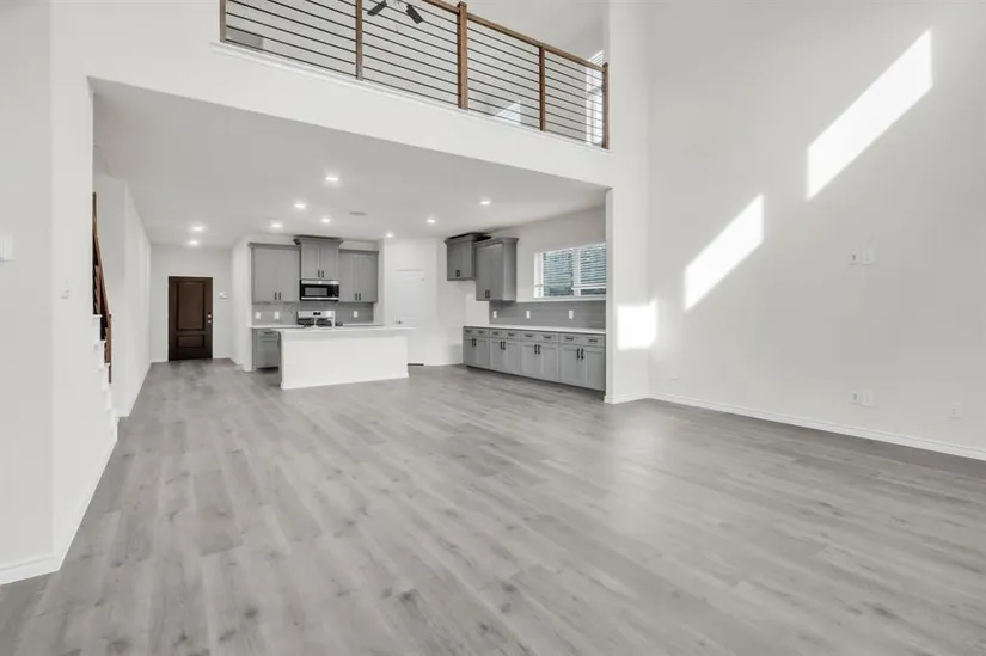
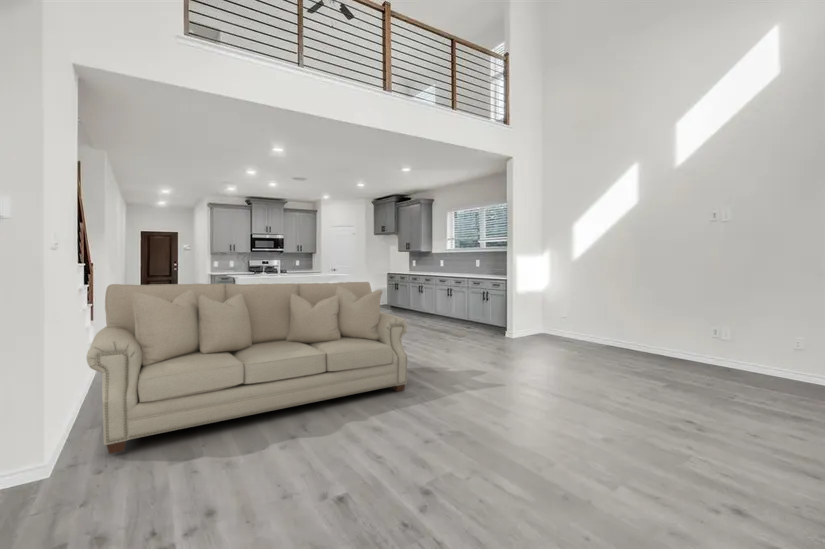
+ sofa [85,281,408,455]
